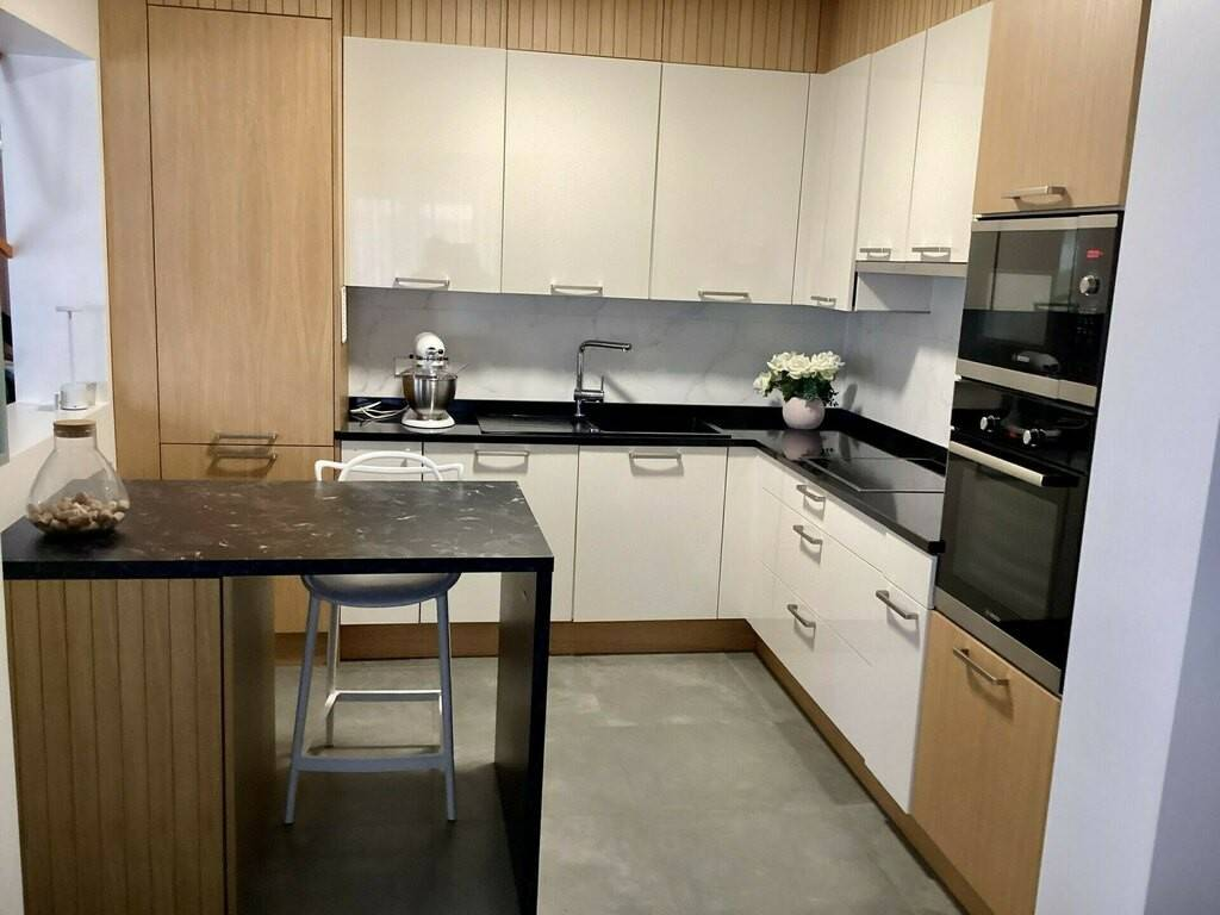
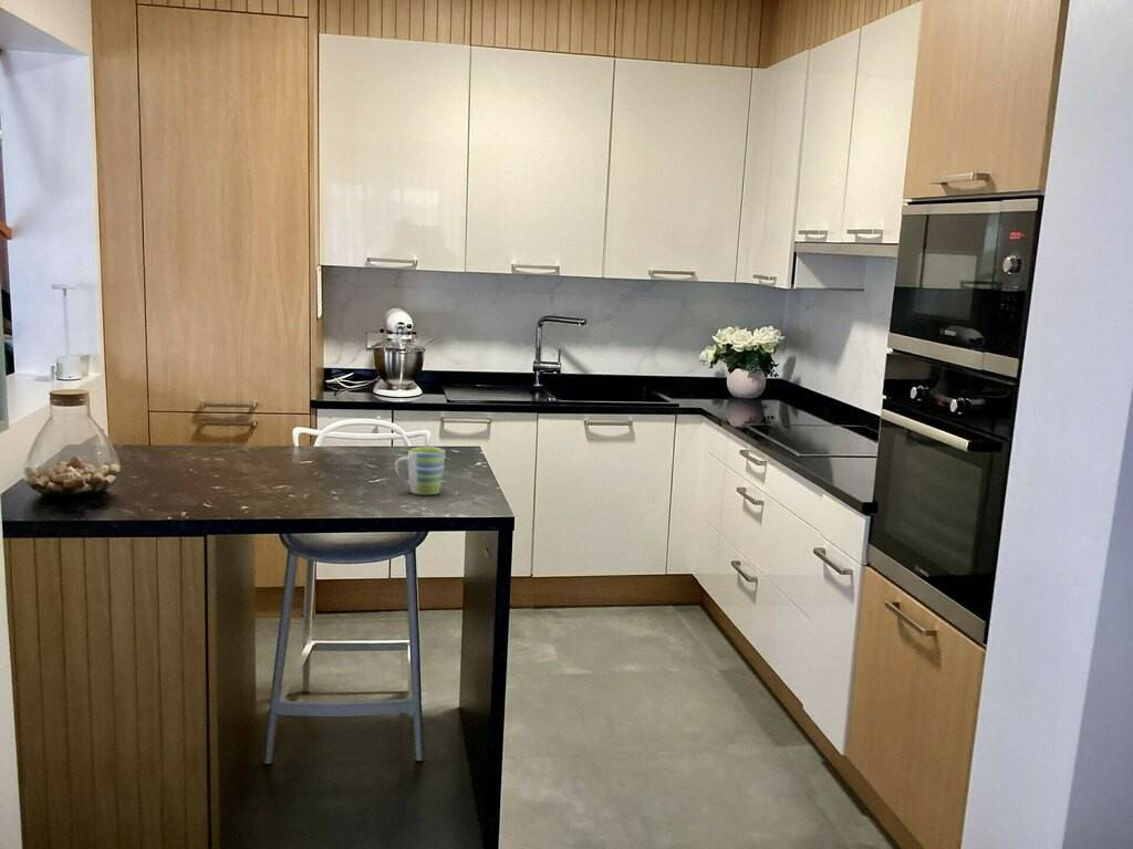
+ mug [394,446,446,495]
